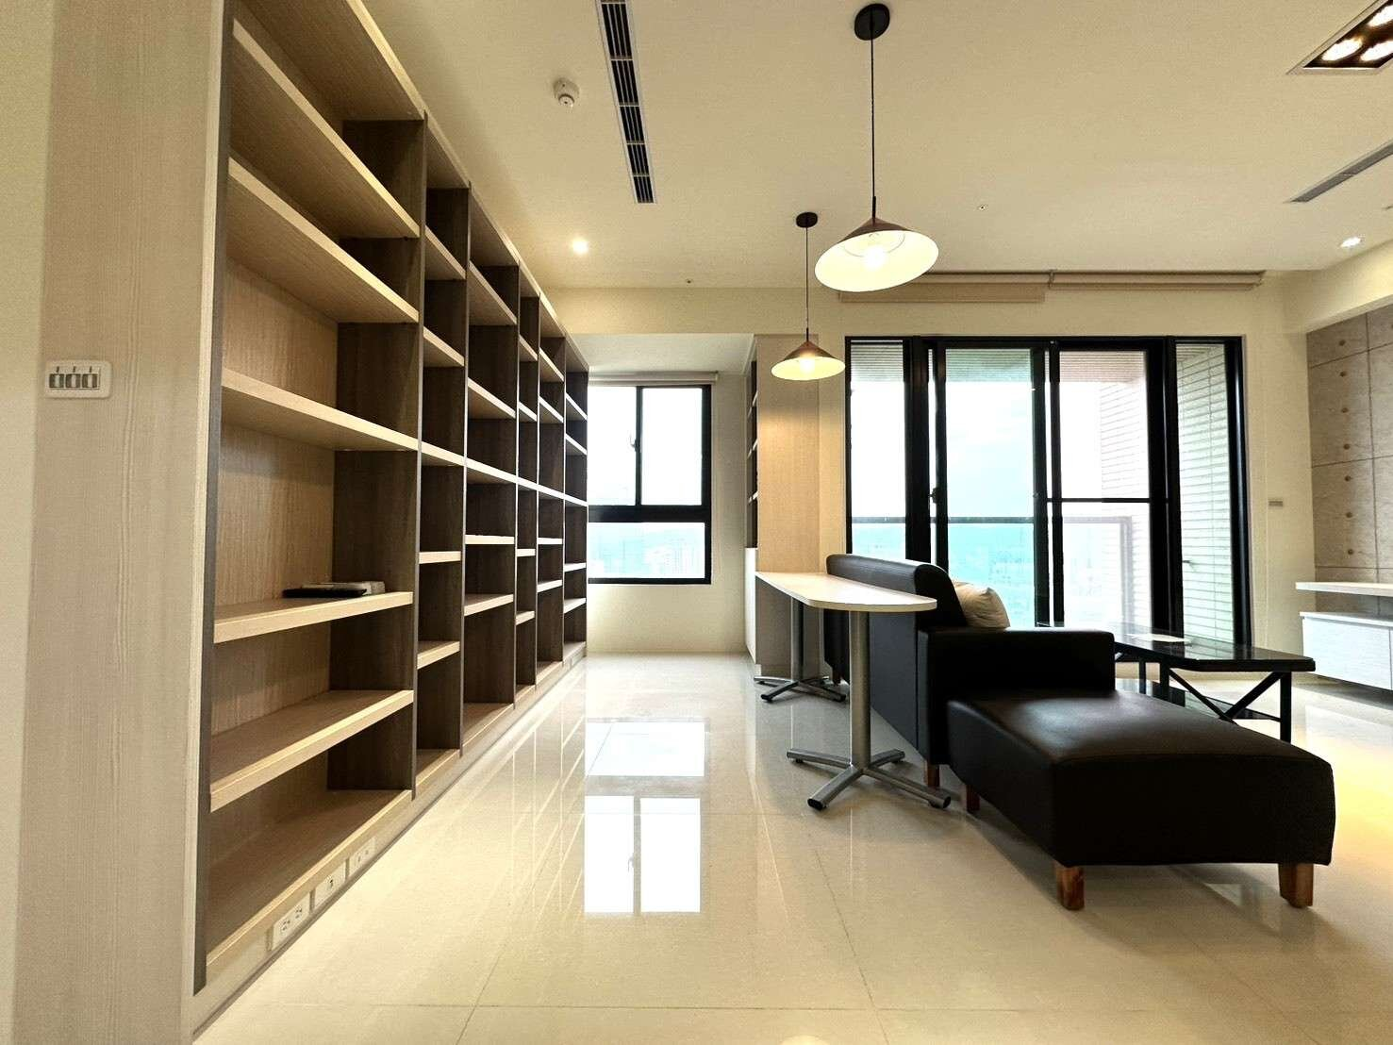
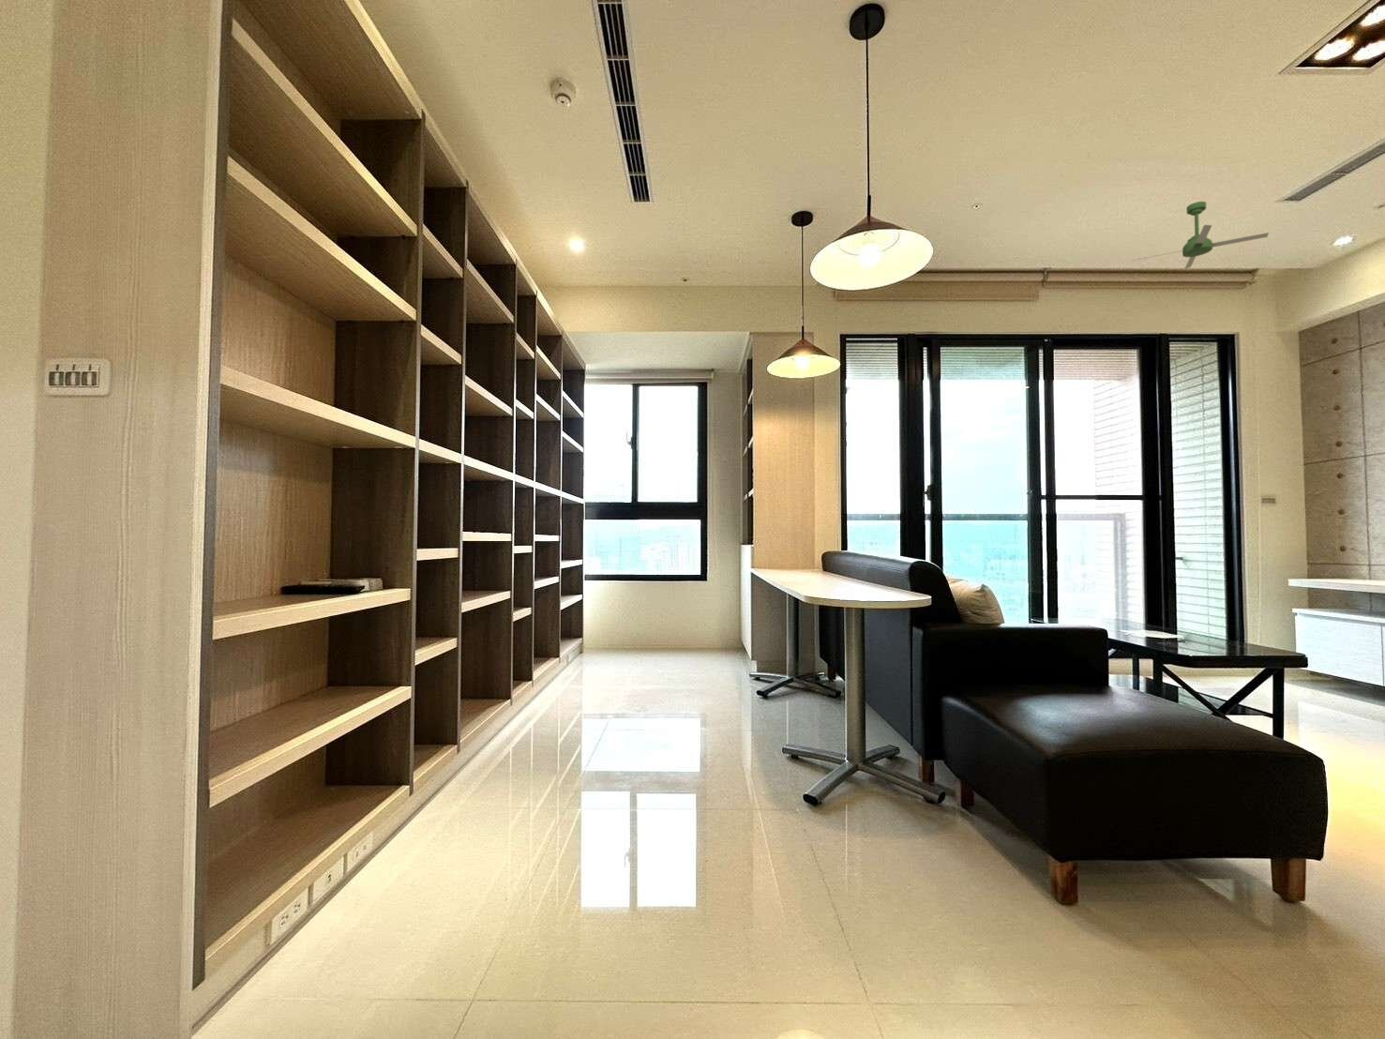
+ ceiling fan [1131,201,1269,270]
